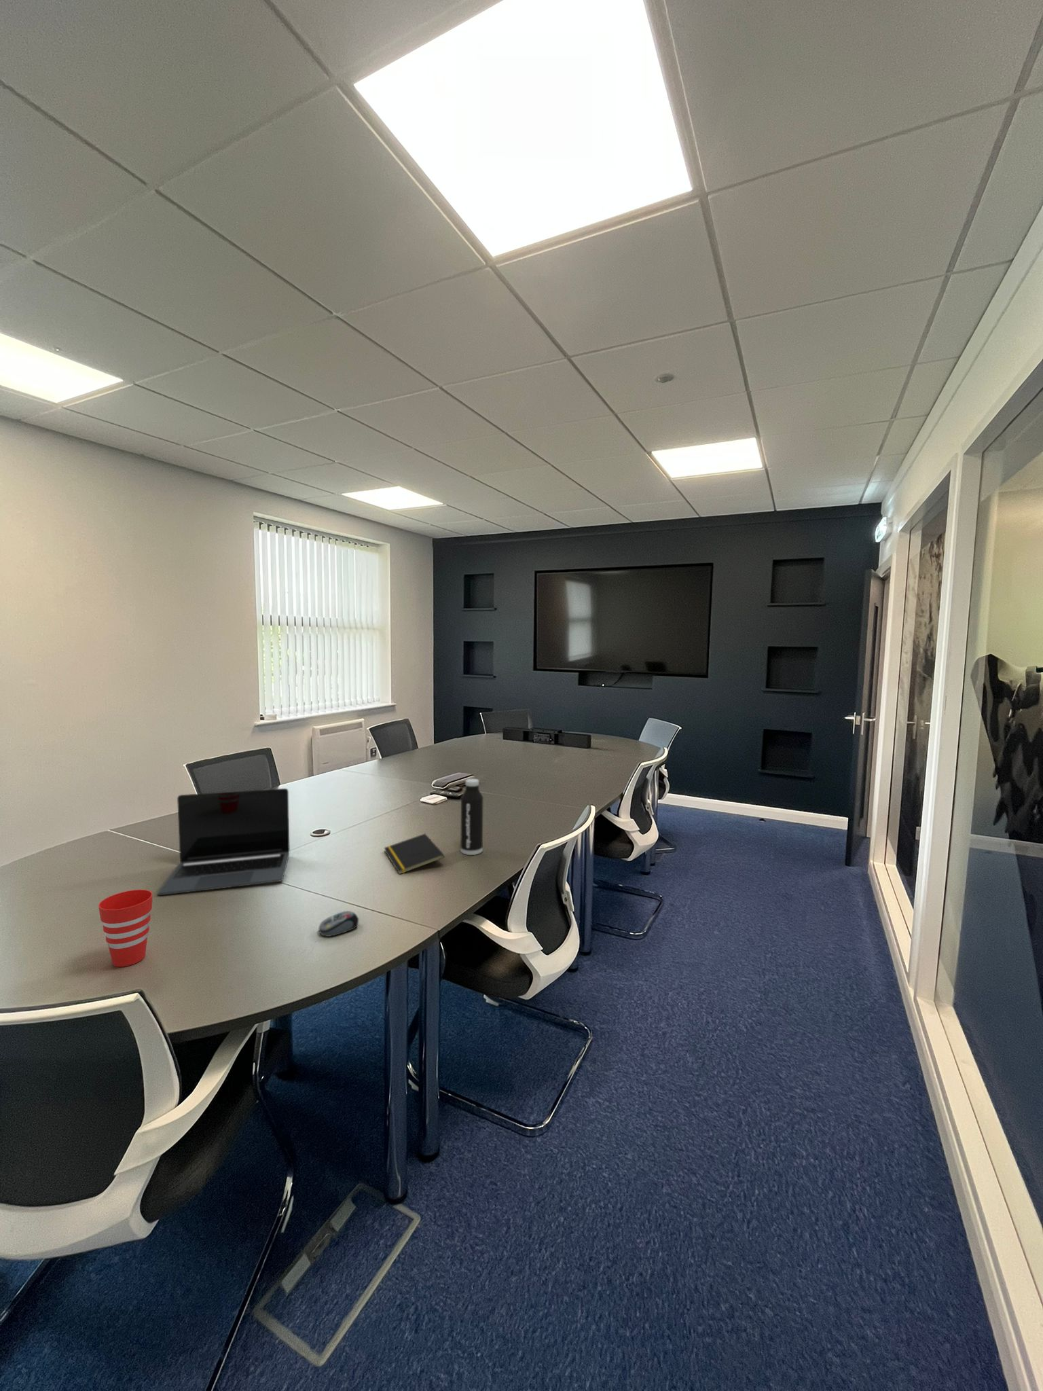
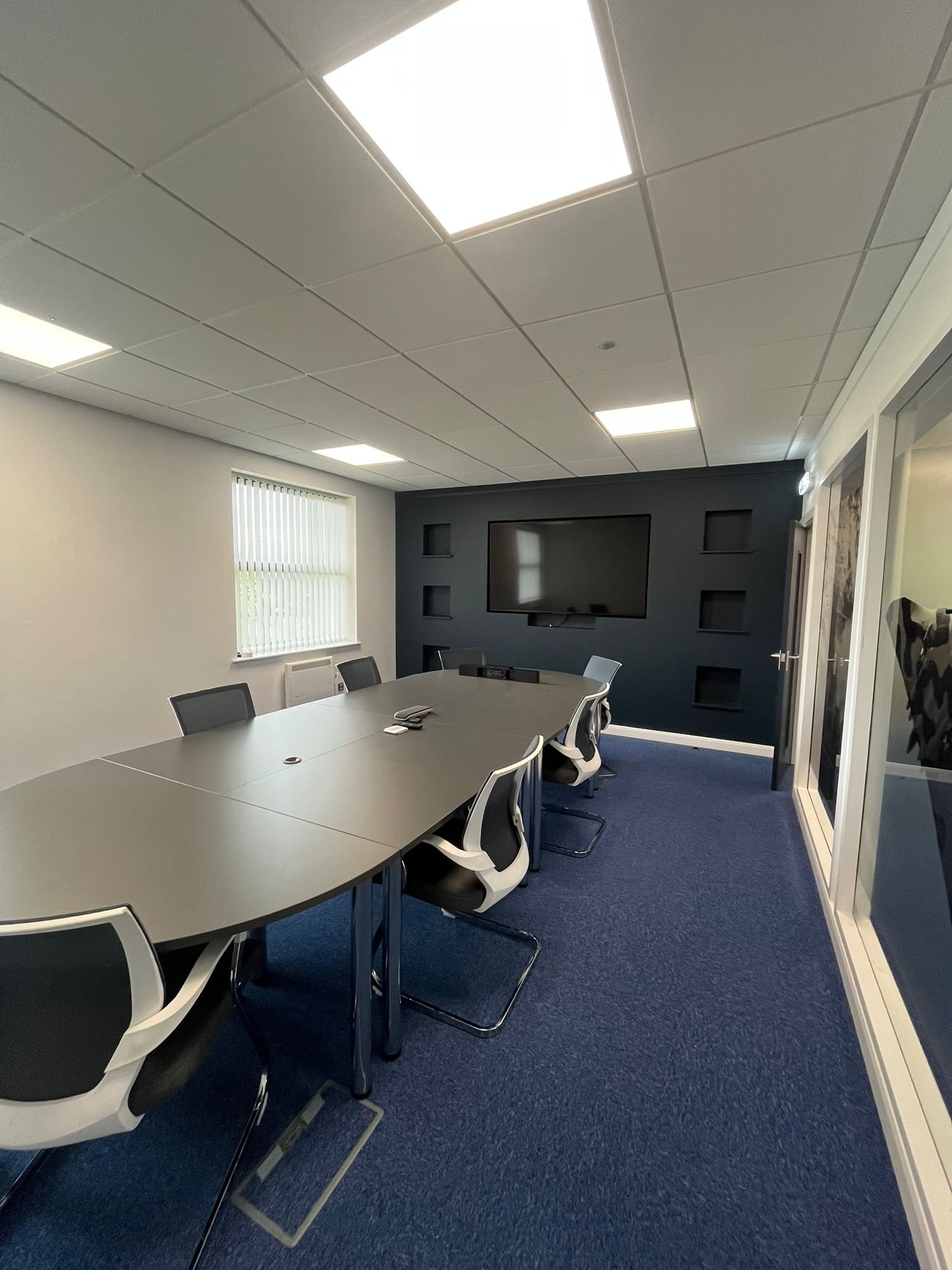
- laptop [157,788,290,896]
- cup [98,889,153,967]
- water bottle [460,779,484,855]
- computer mouse [319,910,359,938]
- notepad [383,832,445,875]
